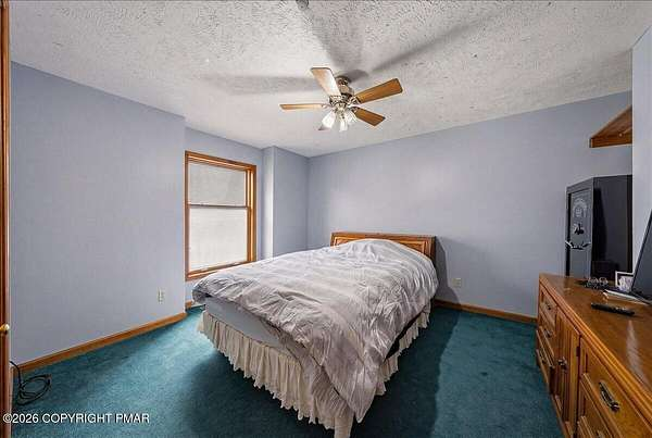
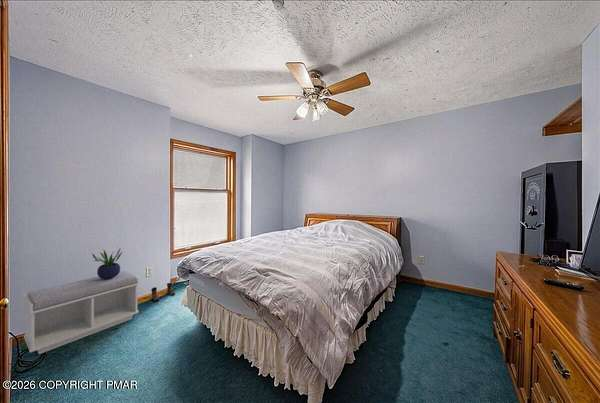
+ potted plant [91,247,123,279]
+ bench [23,270,140,355]
+ boots [150,282,176,302]
